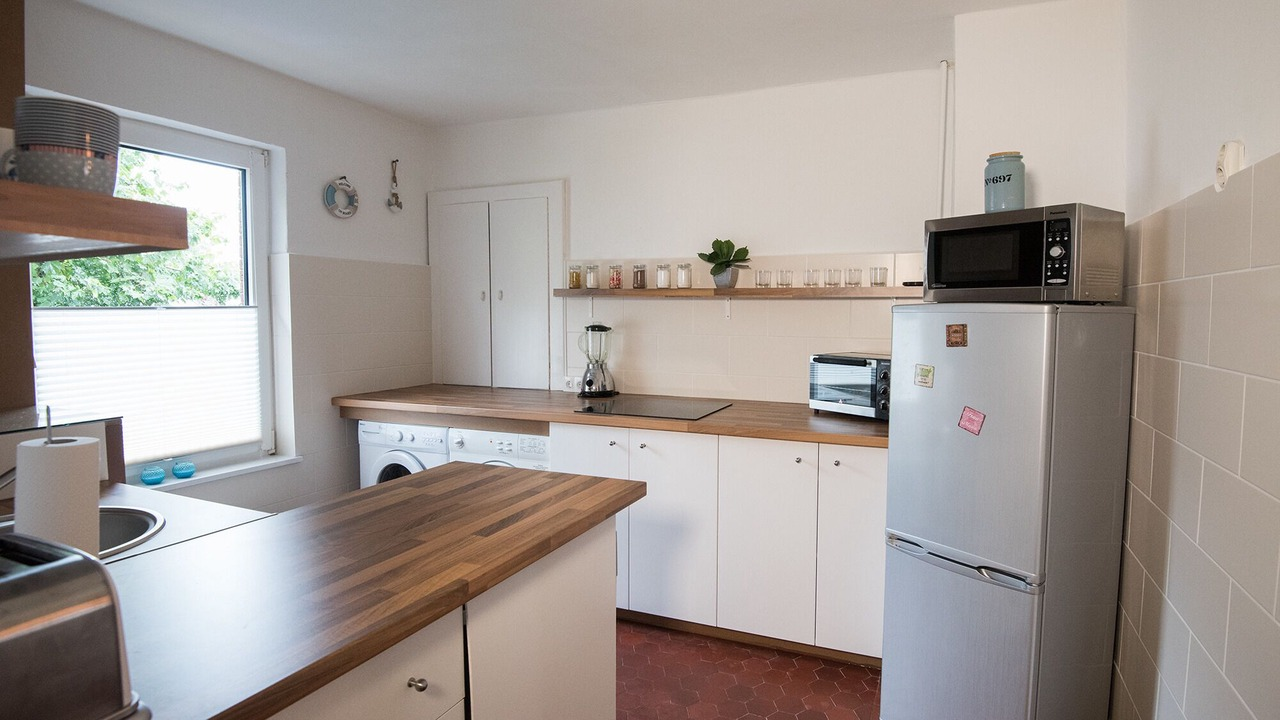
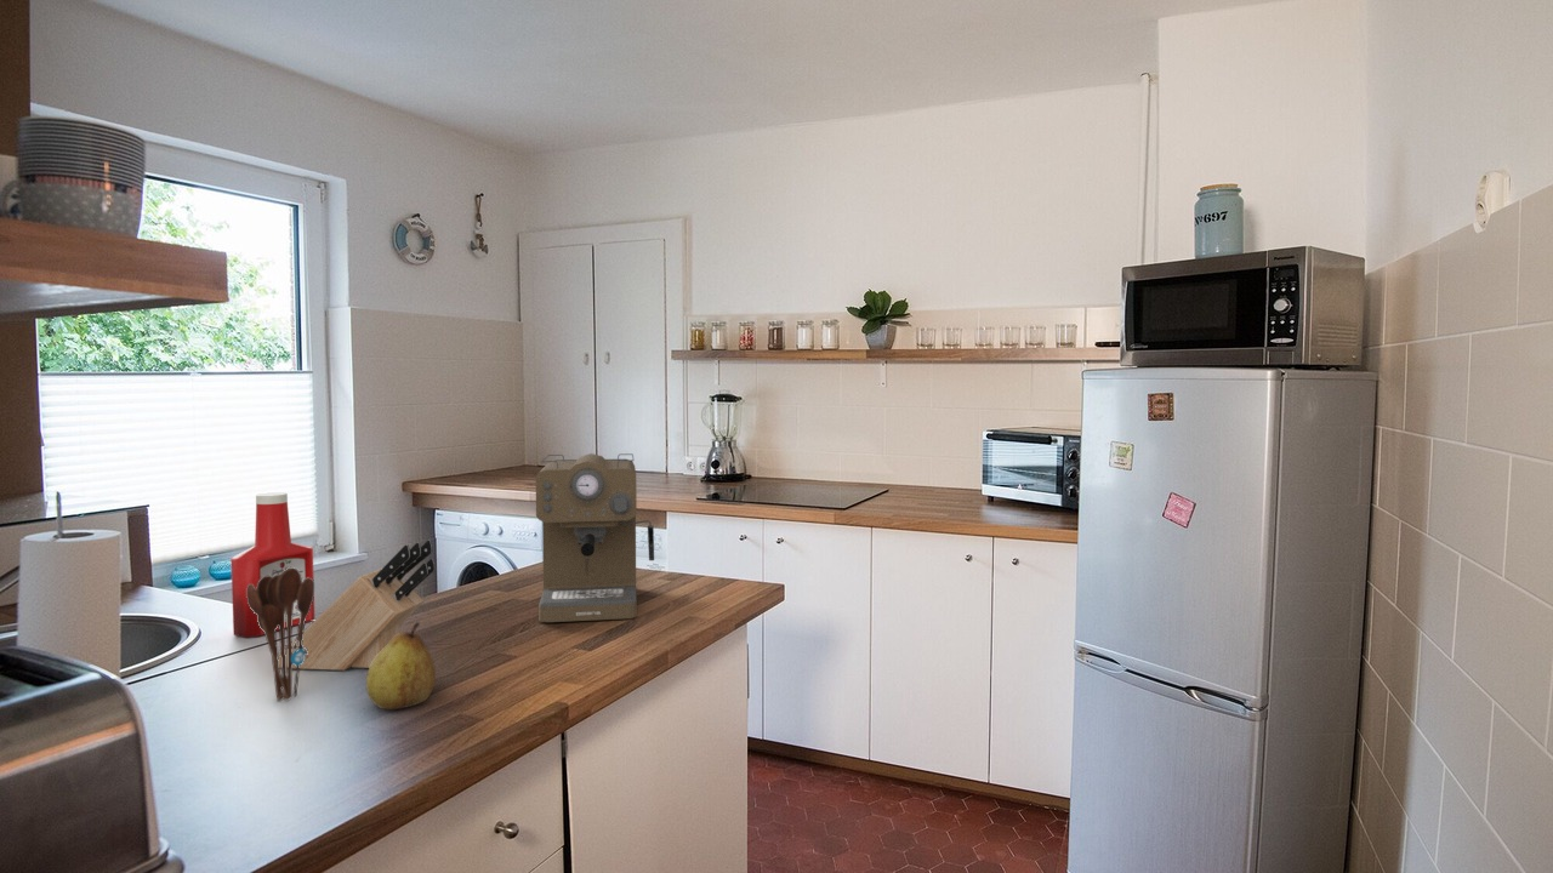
+ knife block [278,538,437,672]
+ fruit [365,621,437,711]
+ coffee maker [535,452,655,623]
+ utensil holder [246,567,315,703]
+ soap bottle [231,491,315,638]
